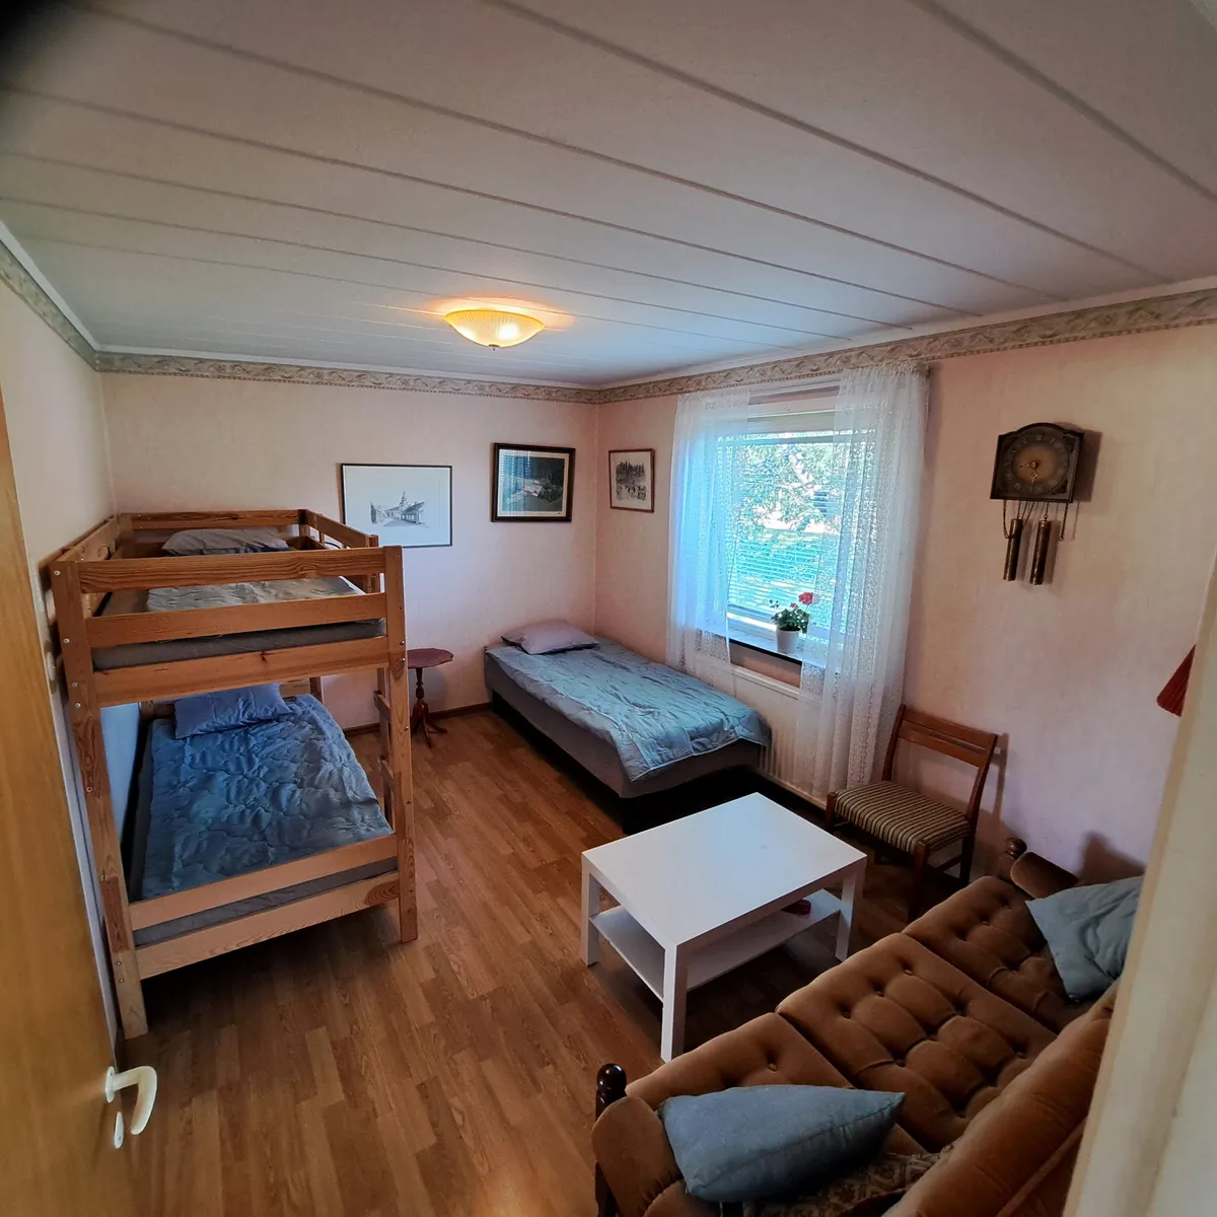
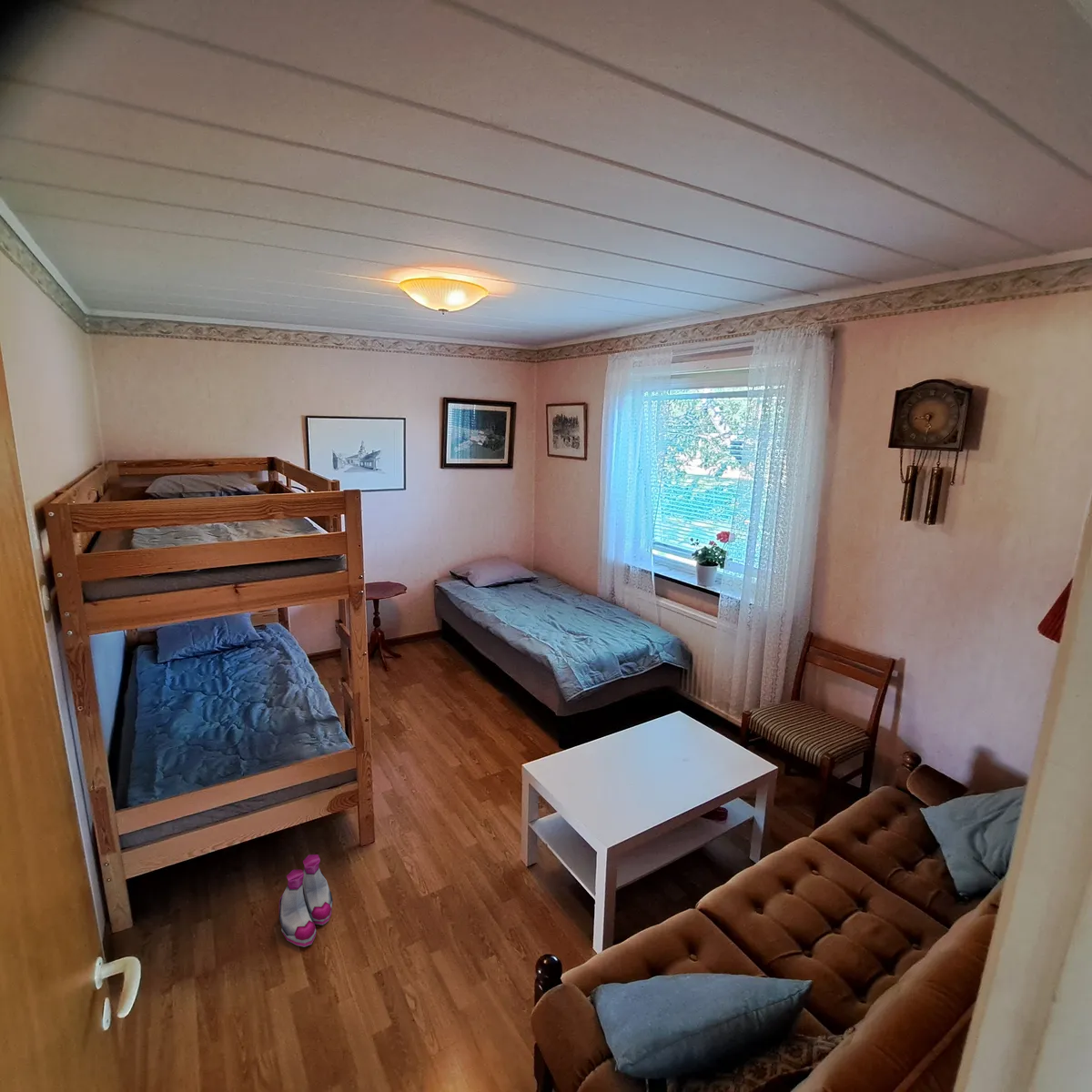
+ boots [278,854,334,948]
